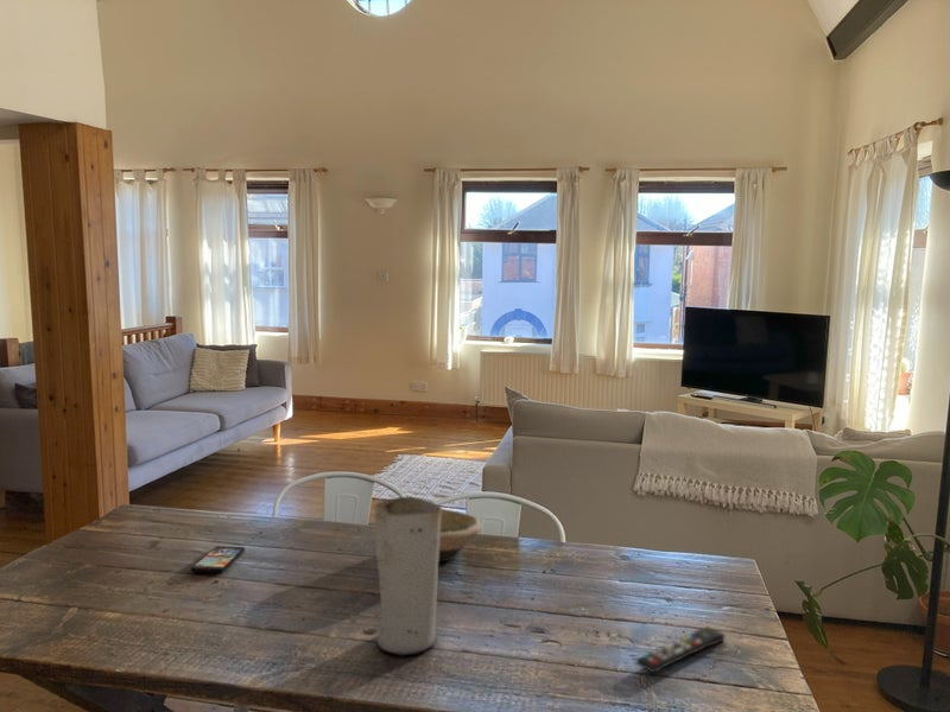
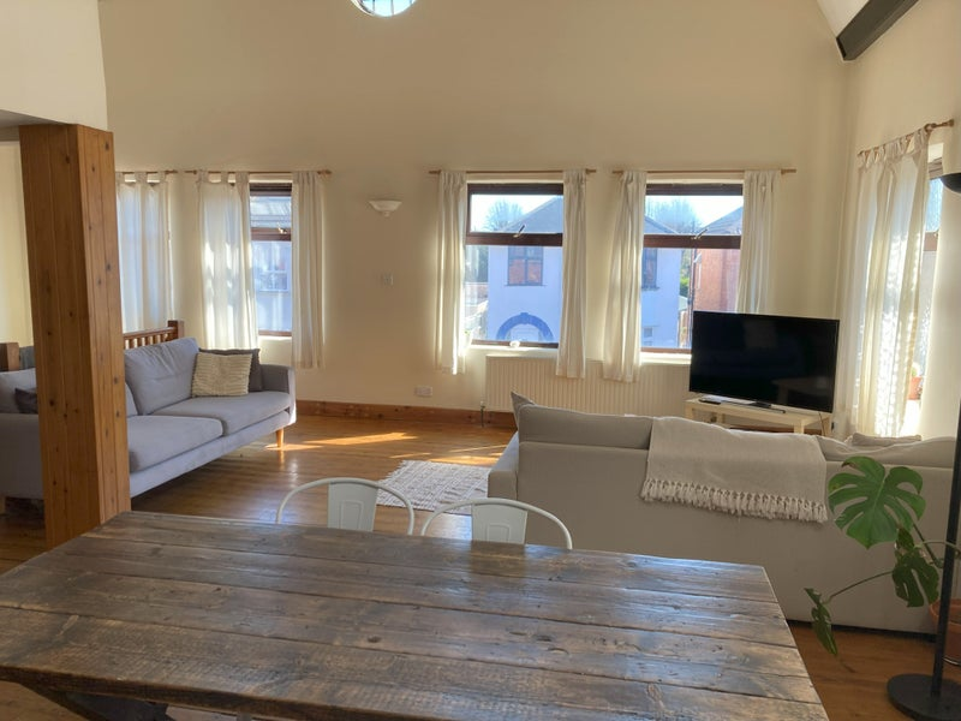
- smartphone [190,546,246,574]
- vase [373,496,443,656]
- bowl [438,508,482,562]
- remote control [635,625,727,674]
